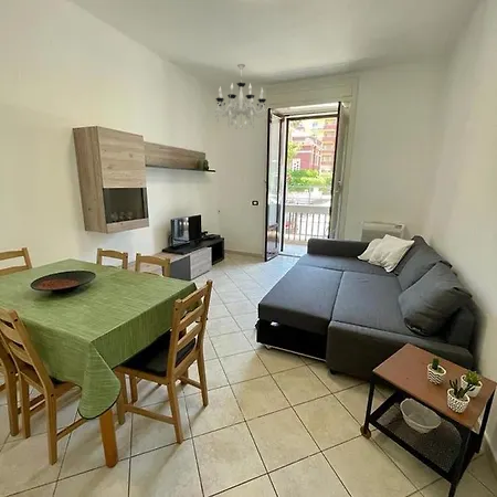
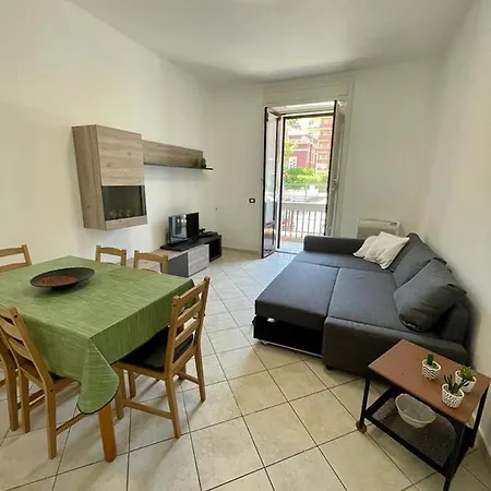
- chandelier [214,63,268,130]
